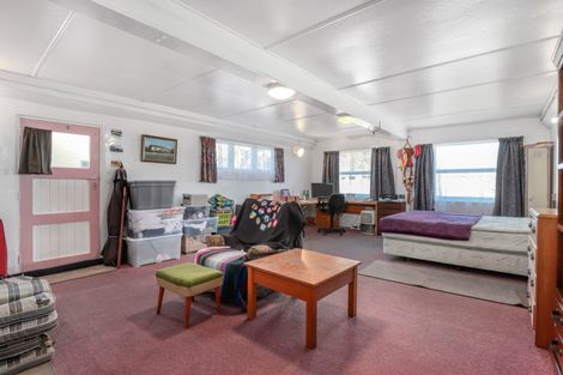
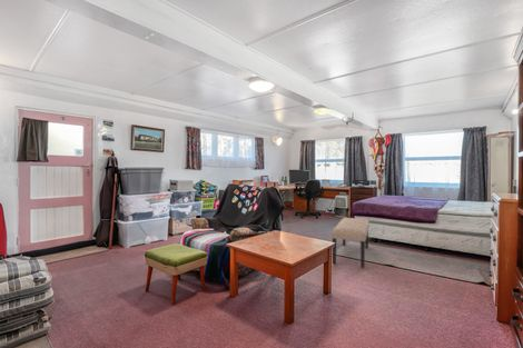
+ bench [330,217,371,269]
